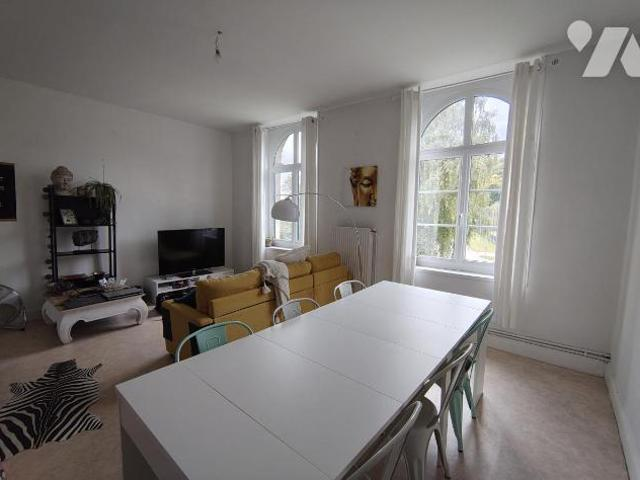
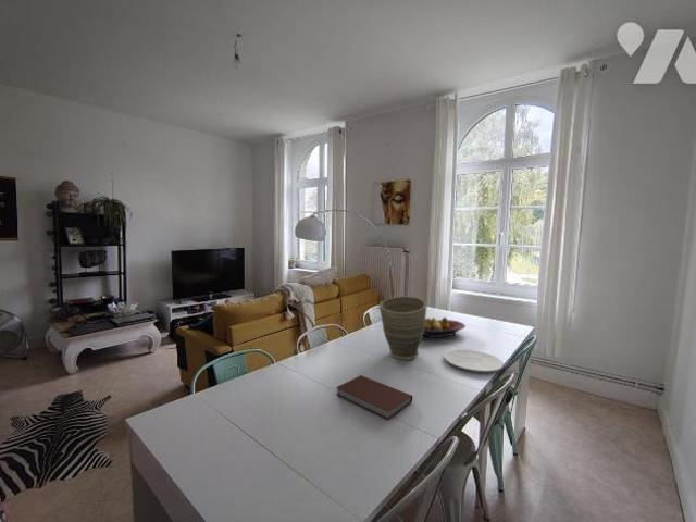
+ fruit bowl [422,316,467,338]
+ book [335,374,413,421]
+ plate [443,348,505,373]
+ vase [378,295,428,361]
